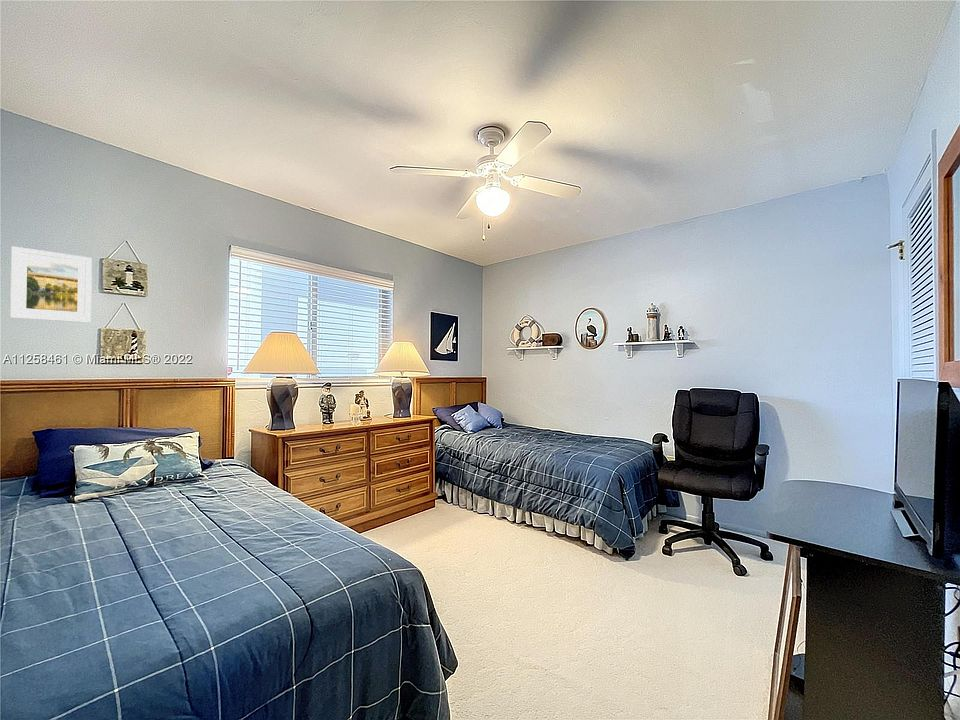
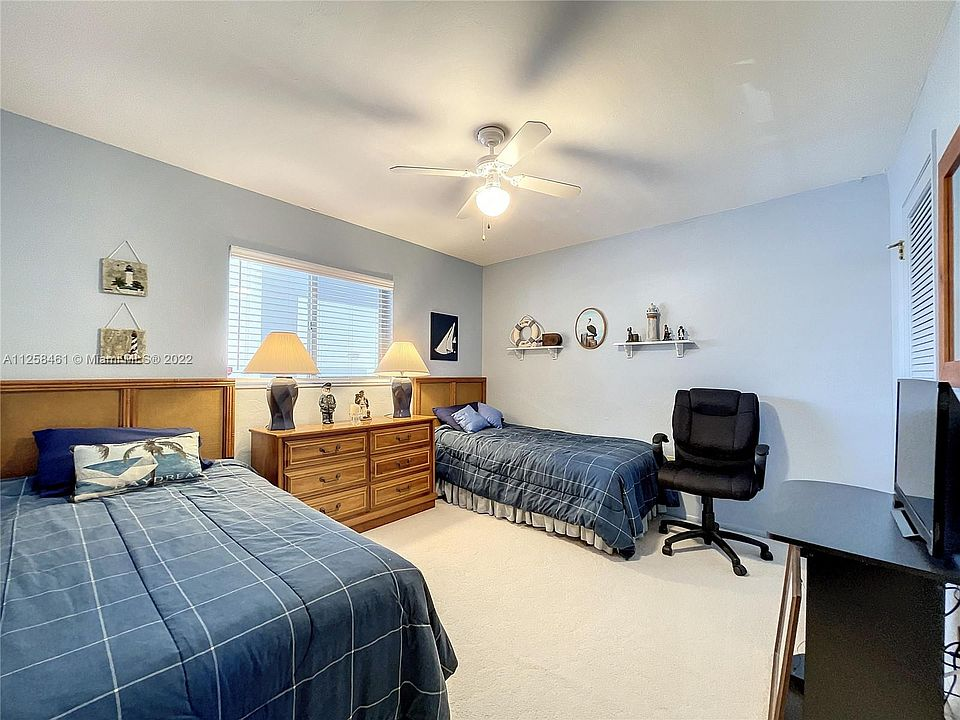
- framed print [9,245,93,324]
